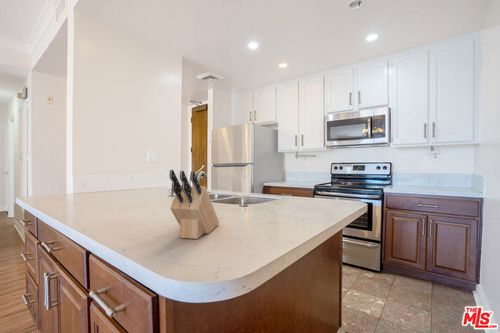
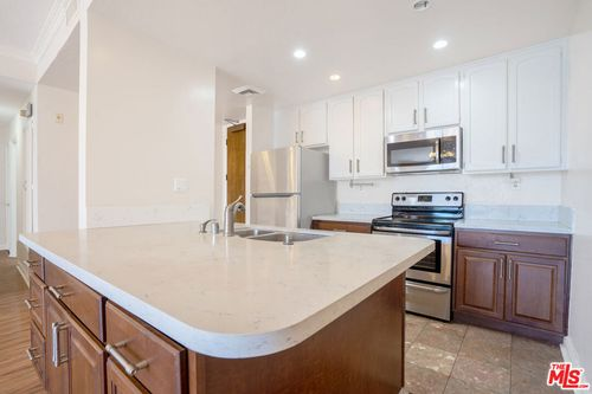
- knife block [169,169,220,240]
